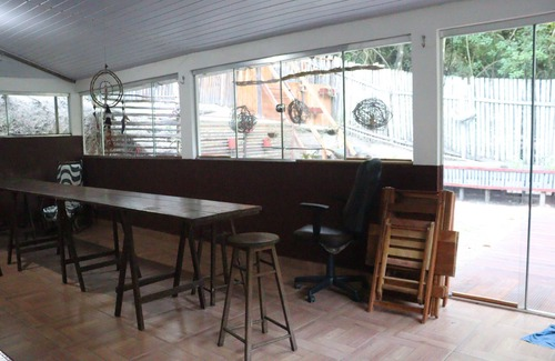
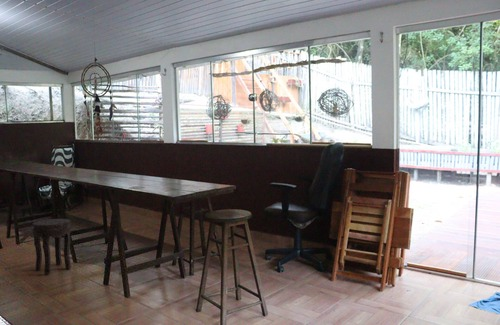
+ side table [31,218,72,275]
